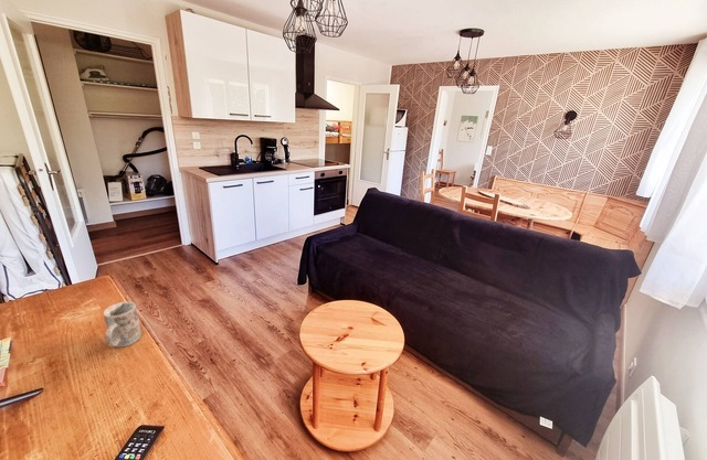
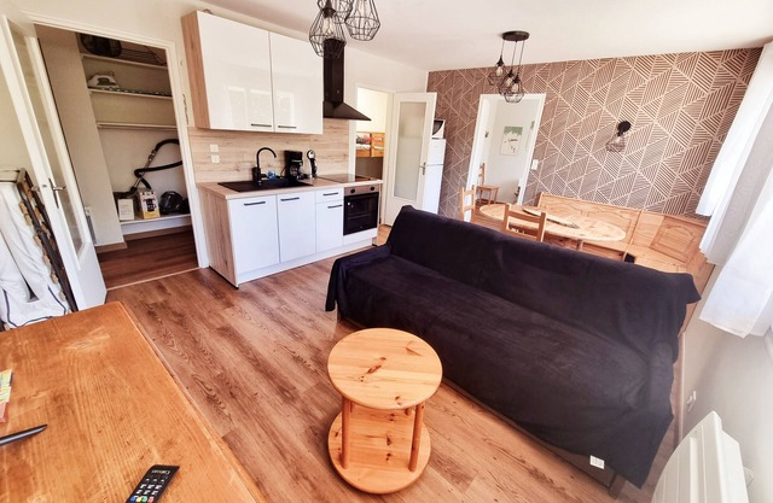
- mug [103,301,143,349]
